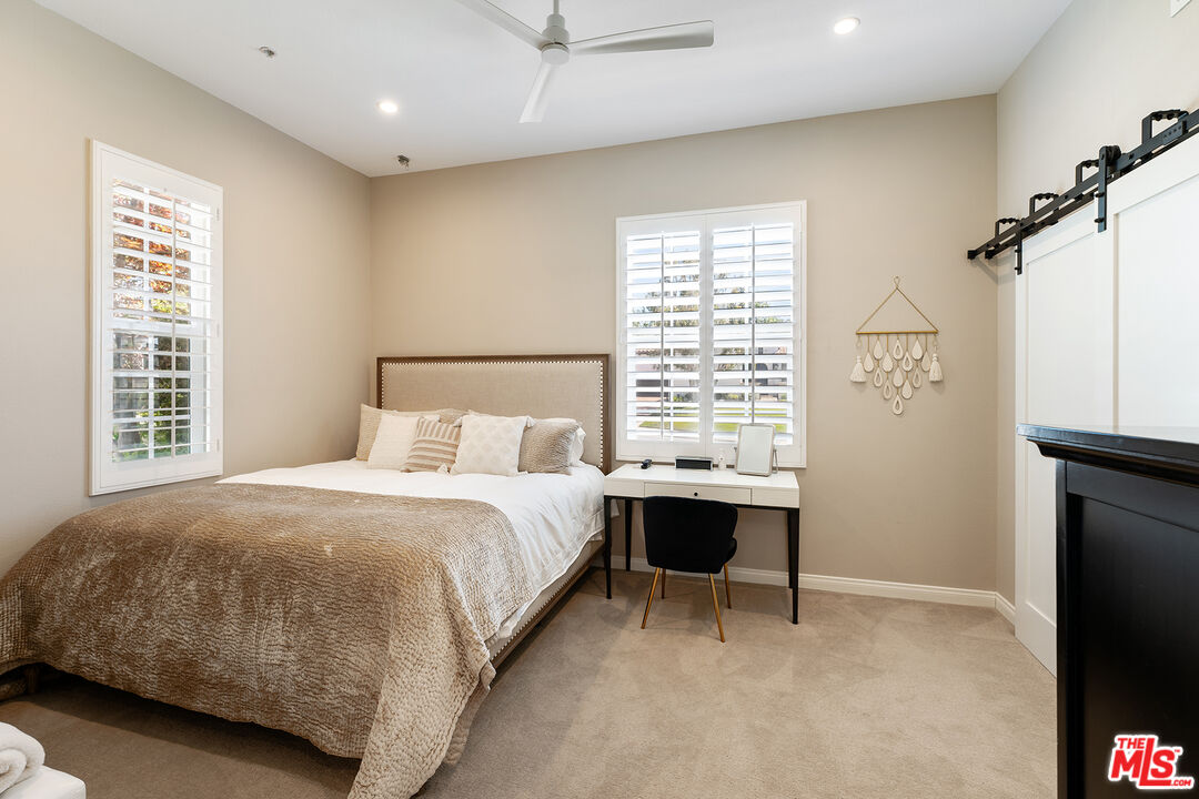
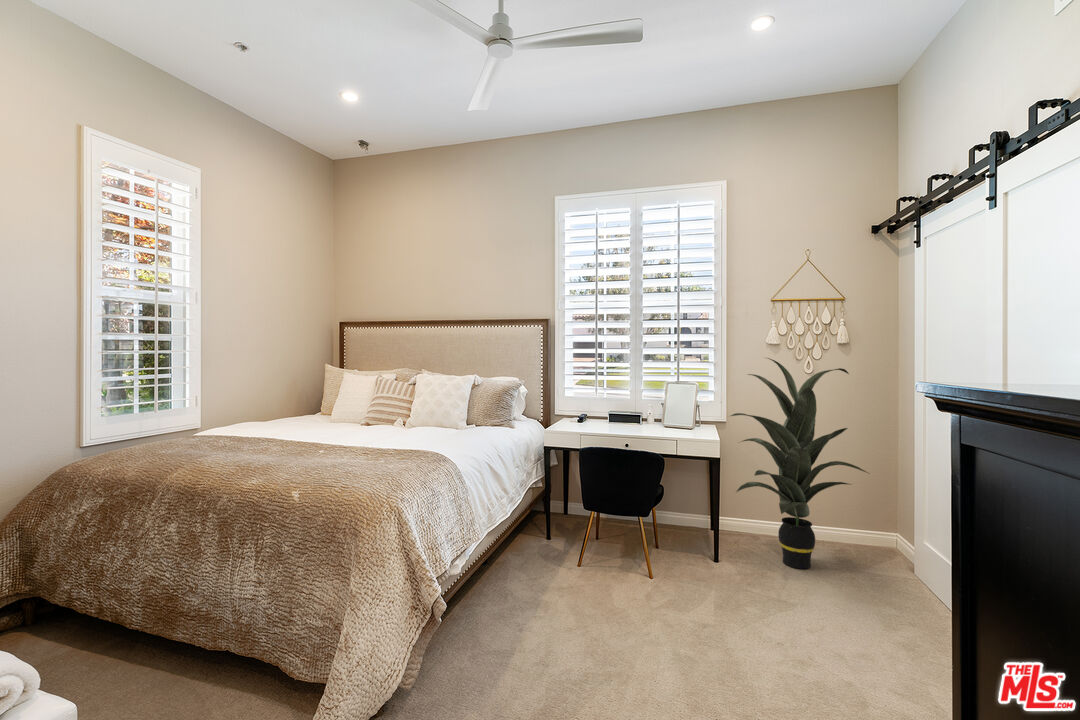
+ indoor plant [730,357,871,570]
